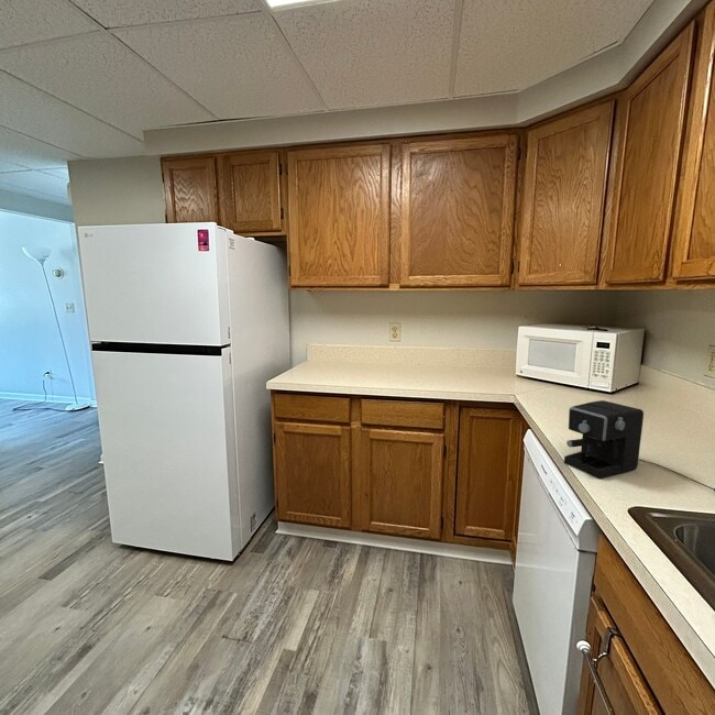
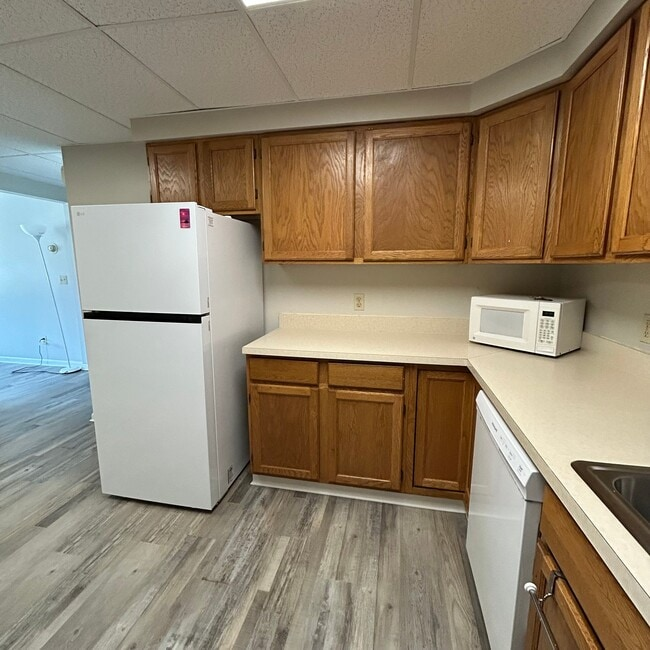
- coffee maker [563,399,715,493]
